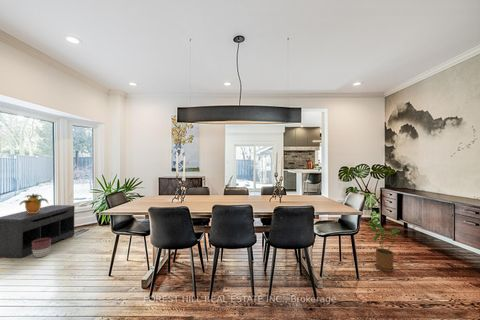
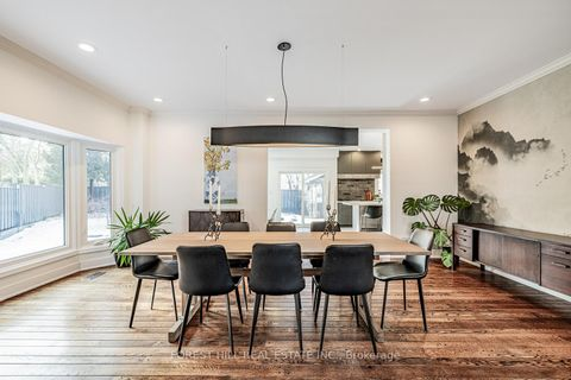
- bench [0,204,76,259]
- house plant [365,216,402,273]
- potted plant [19,193,49,213]
- planter [31,238,52,258]
